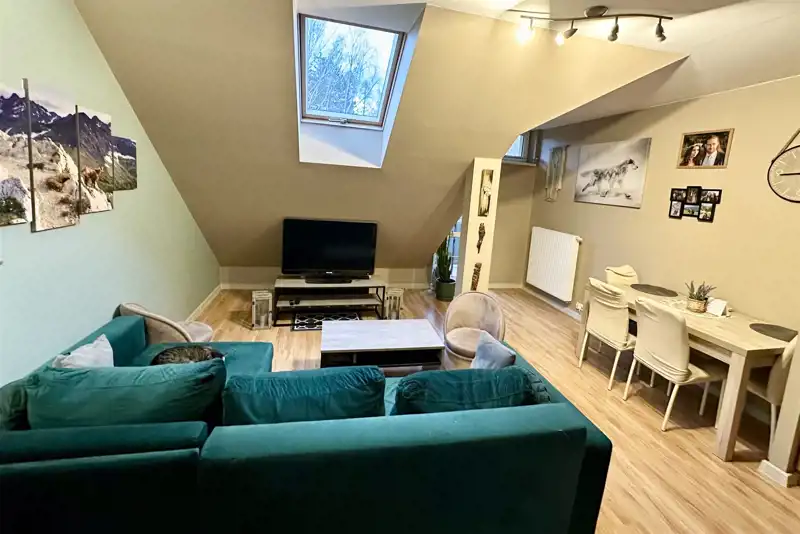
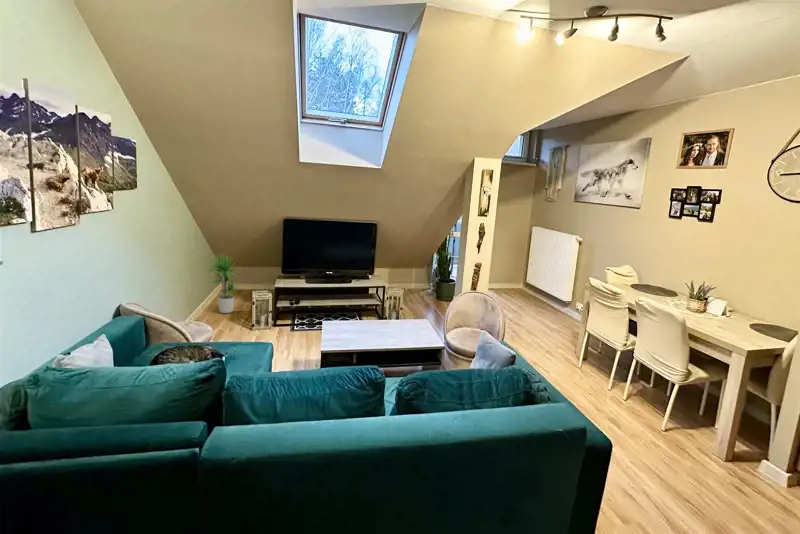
+ potted plant [202,253,241,314]
